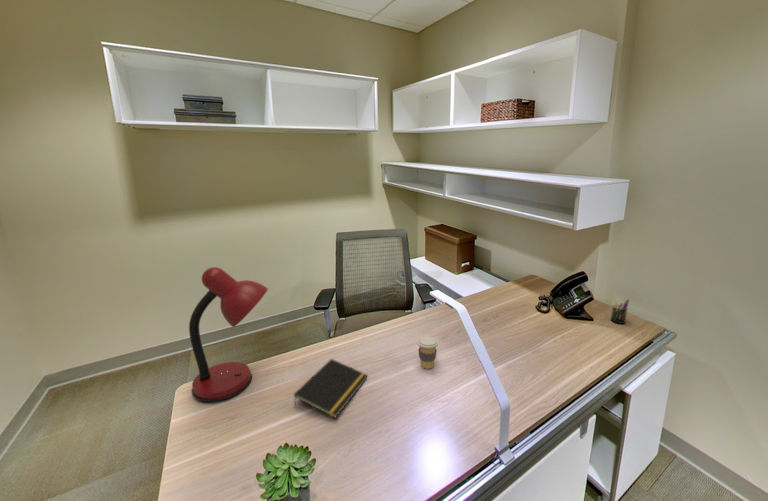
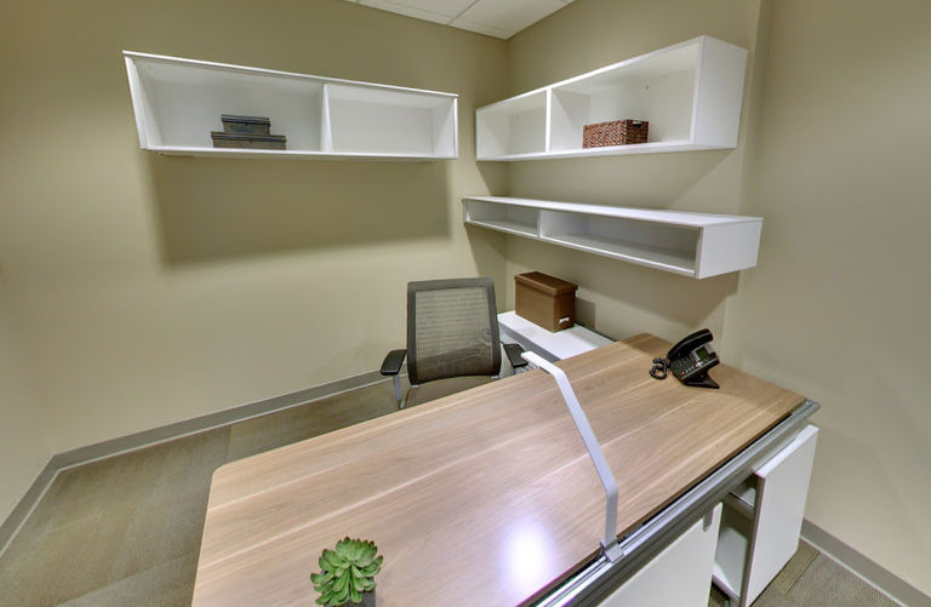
- pen holder [610,296,630,325]
- desk lamp [188,266,269,402]
- coffee cup [416,335,439,370]
- notepad [293,358,369,419]
